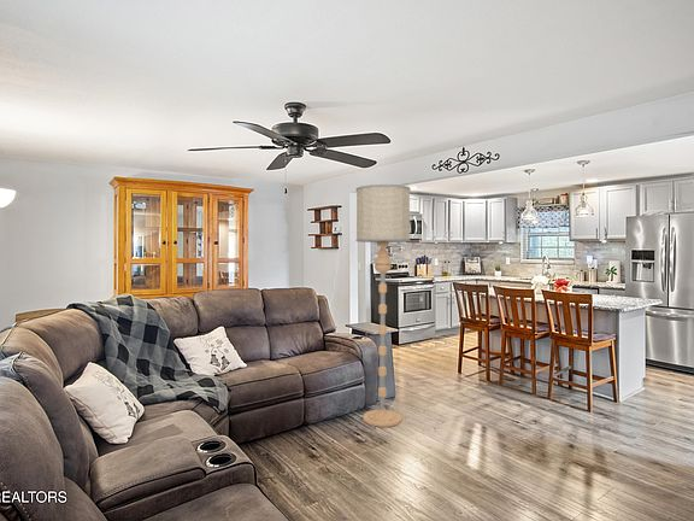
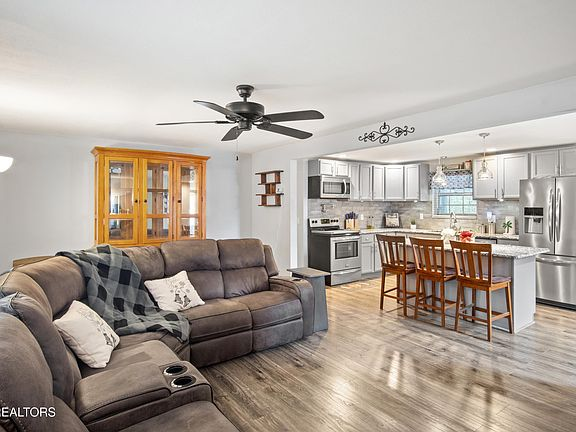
- floor lamp [355,183,412,428]
